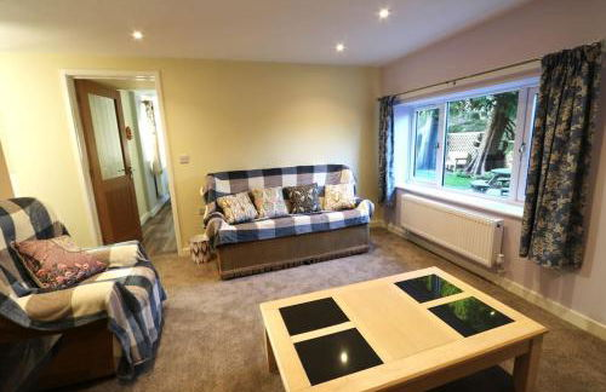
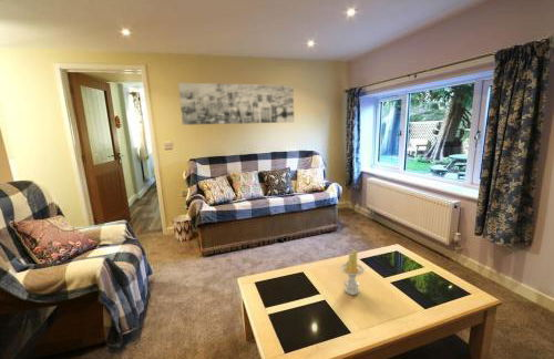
+ candle [339,248,366,296]
+ wall art [177,82,295,126]
